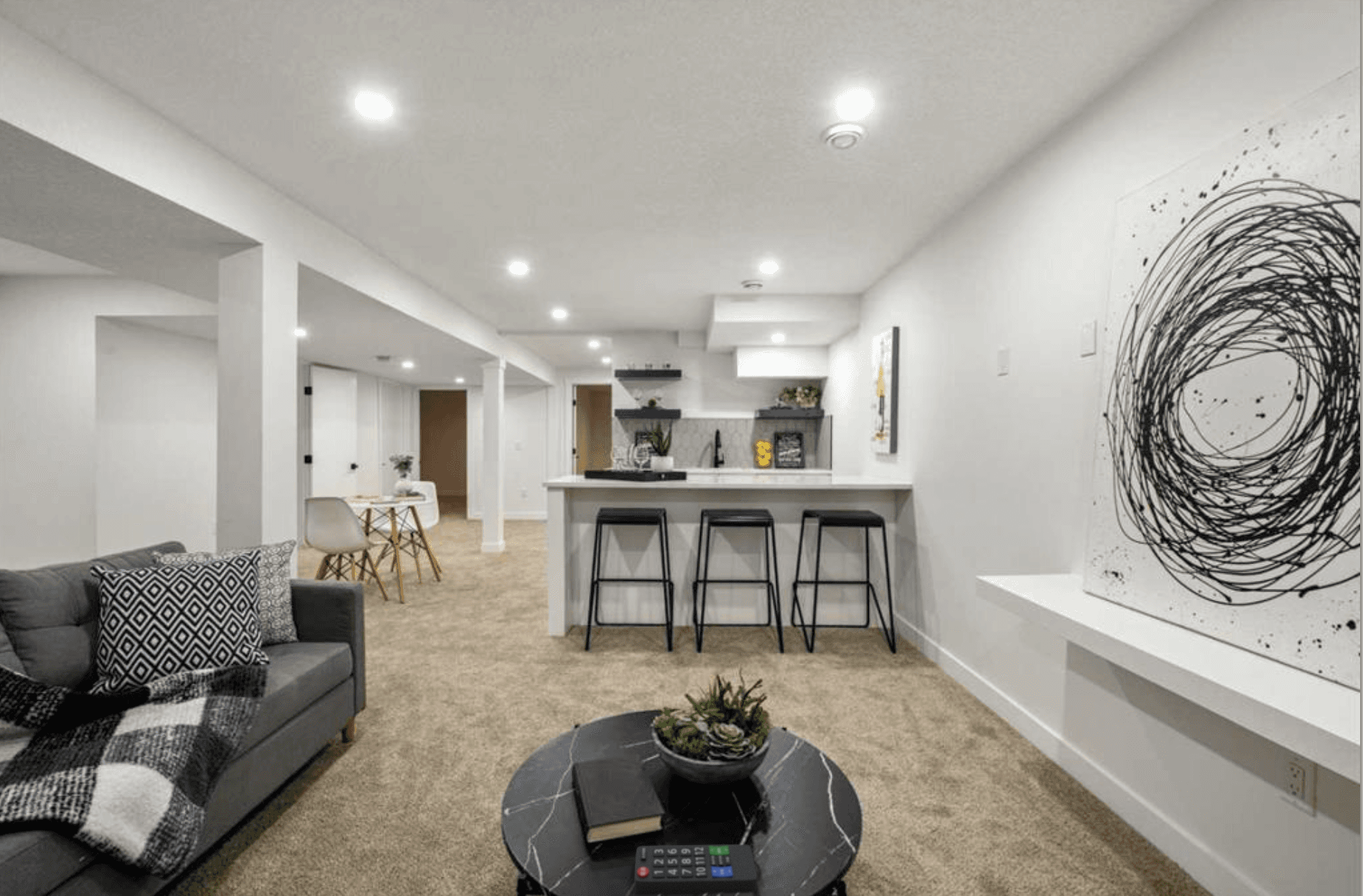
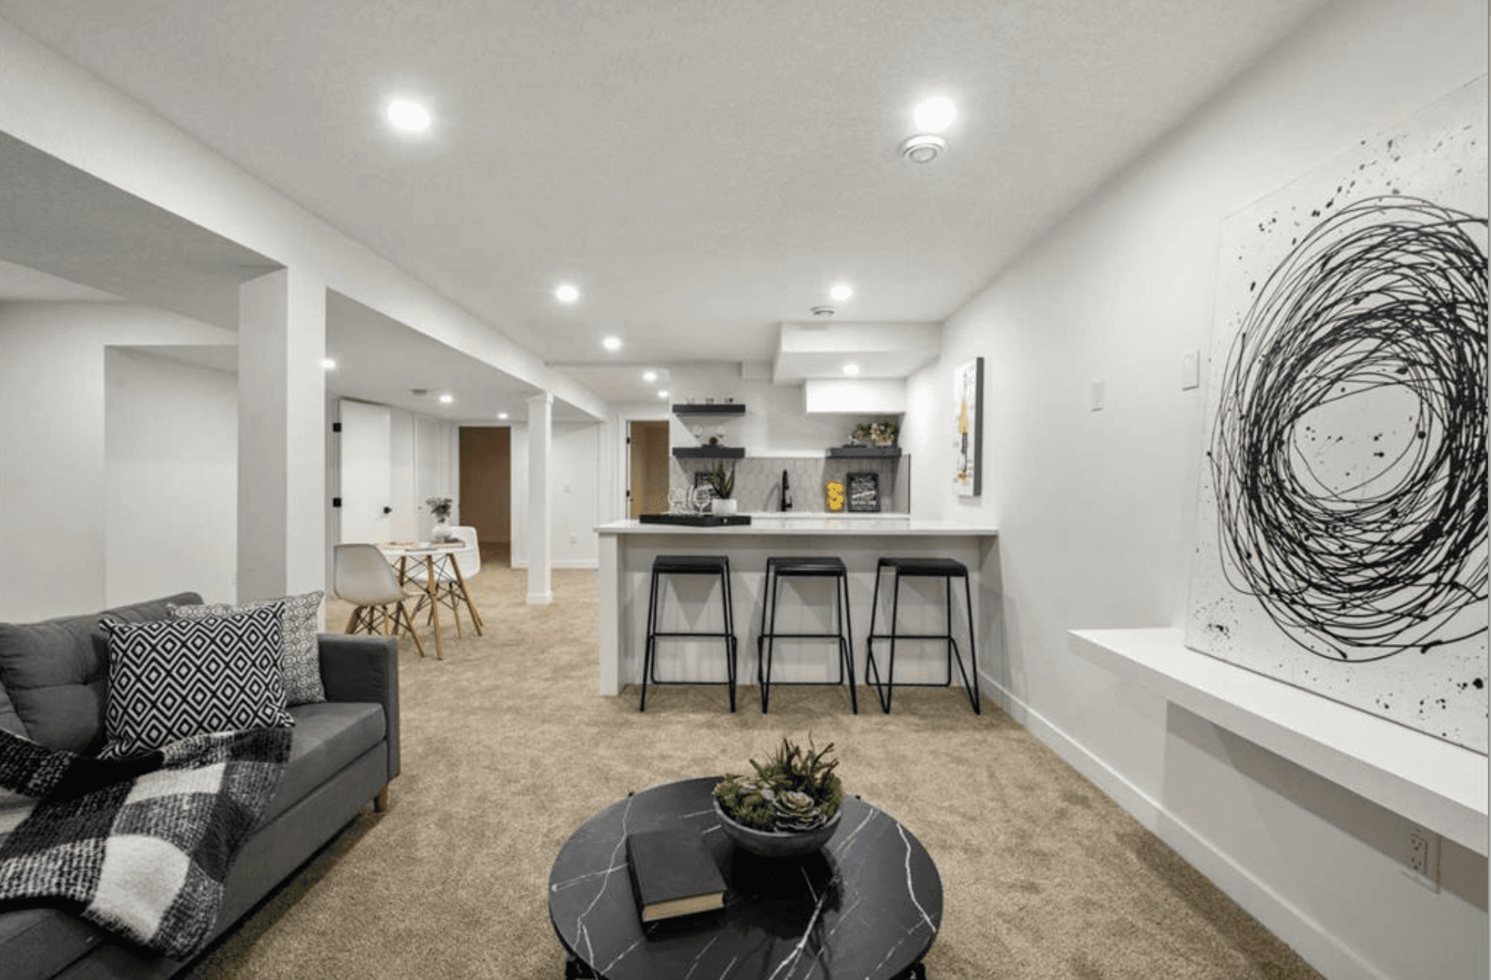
- remote control [633,844,758,895]
